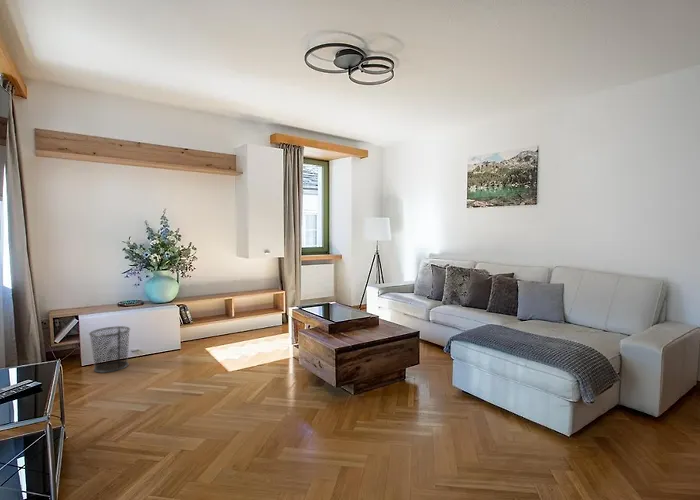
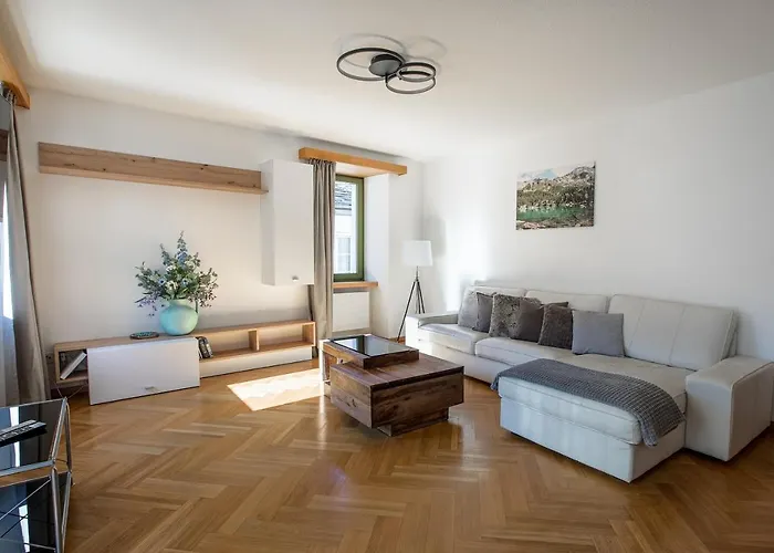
- waste bin [88,325,131,374]
